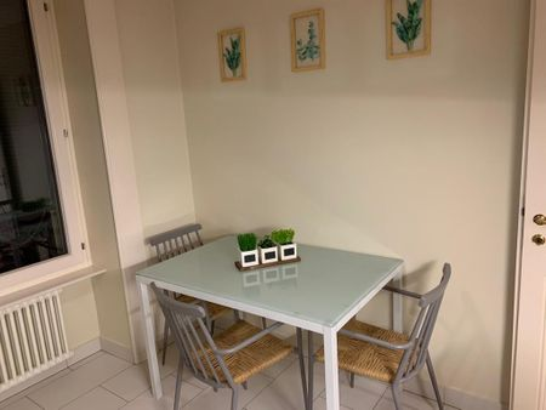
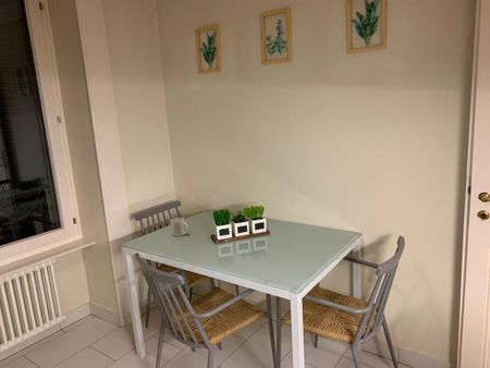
+ mug [170,217,189,237]
